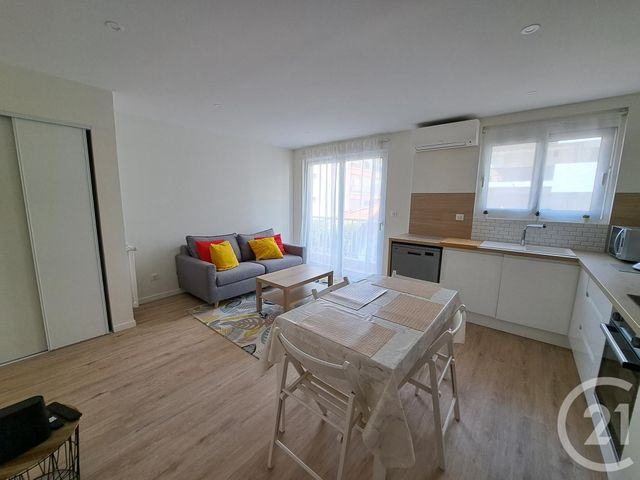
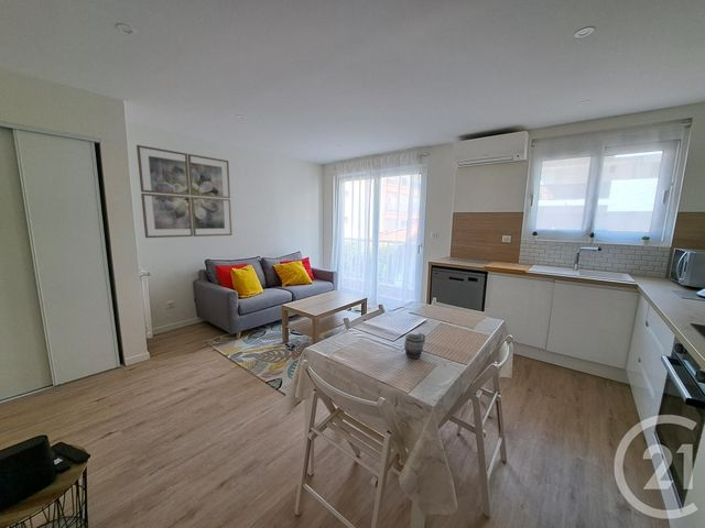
+ wall art [135,144,234,239]
+ mug [403,332,426,360]
